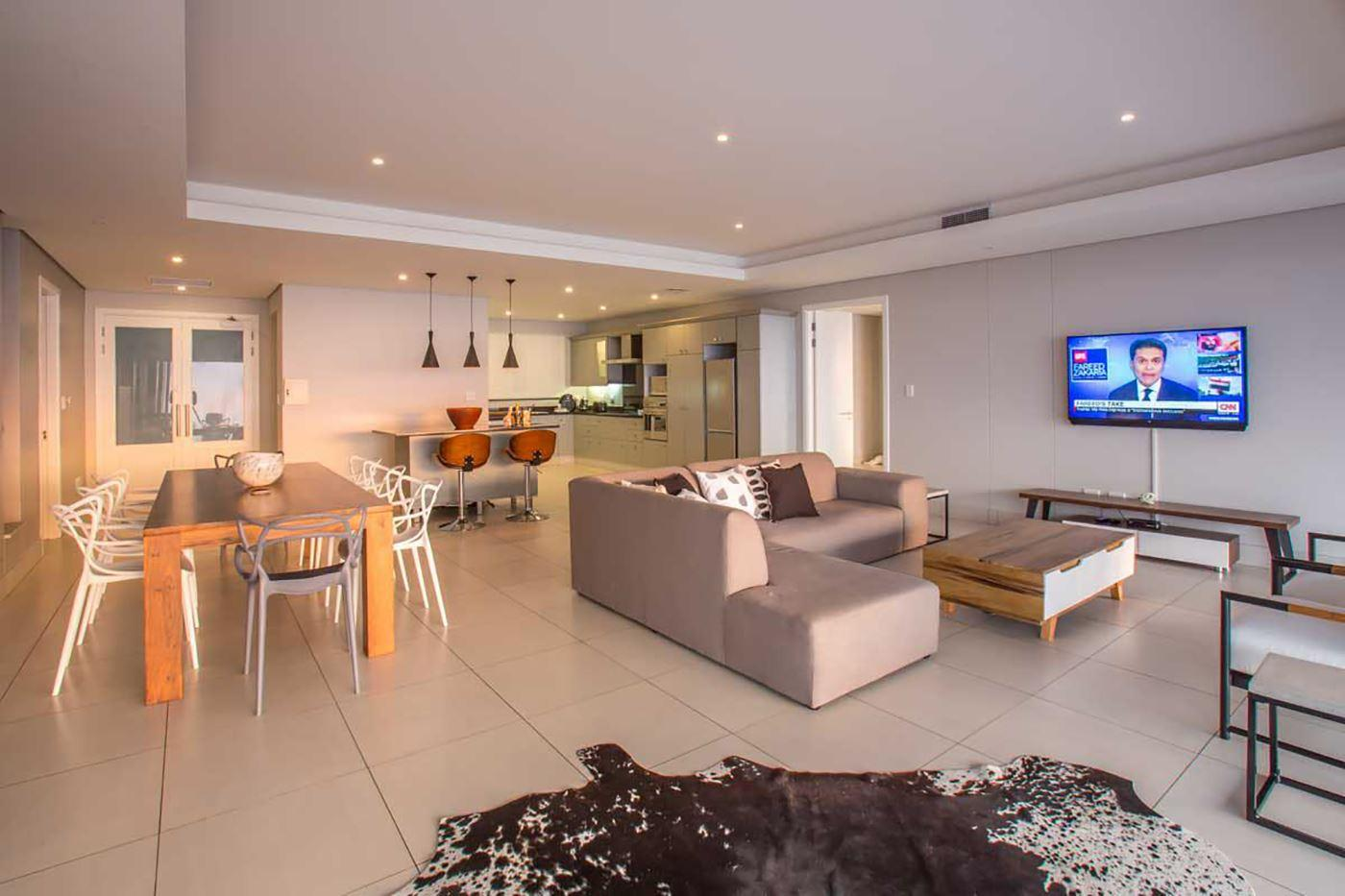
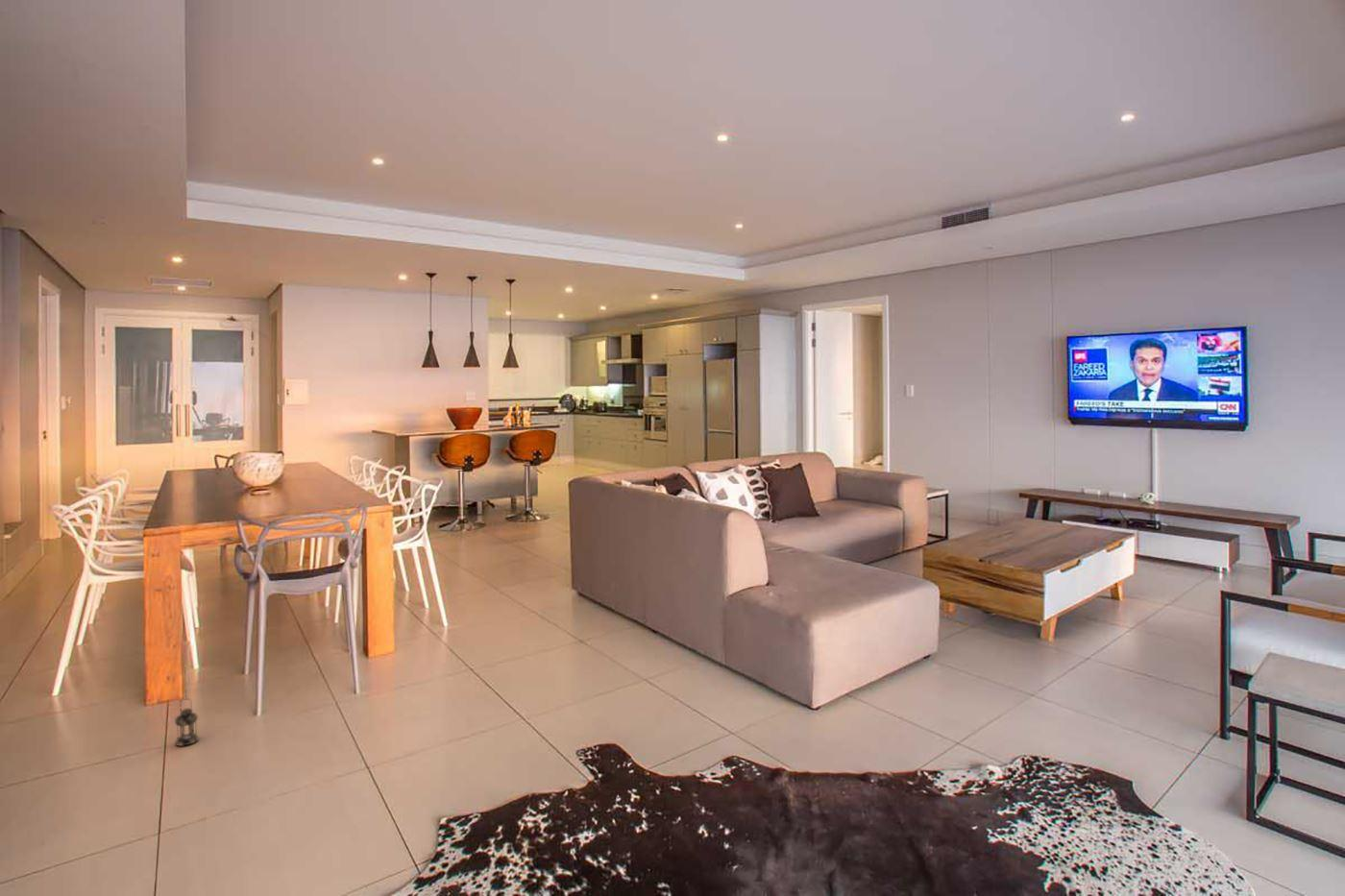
+ lantern [174,668,200,747]
